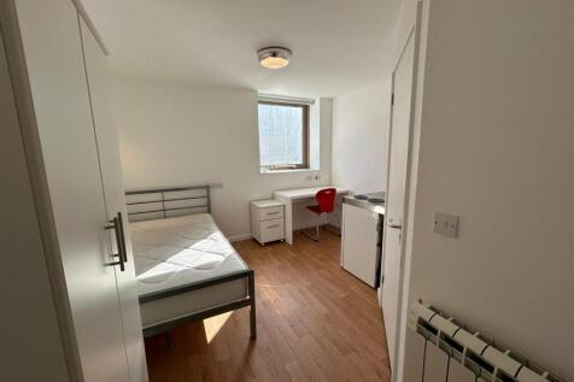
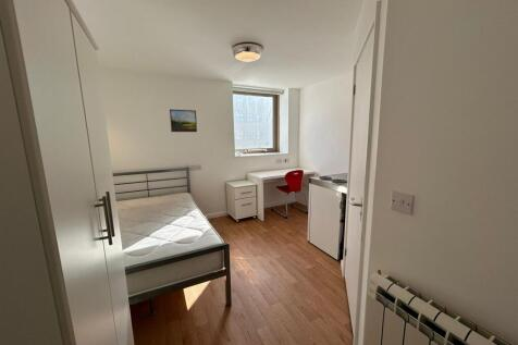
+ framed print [169,108,198,133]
